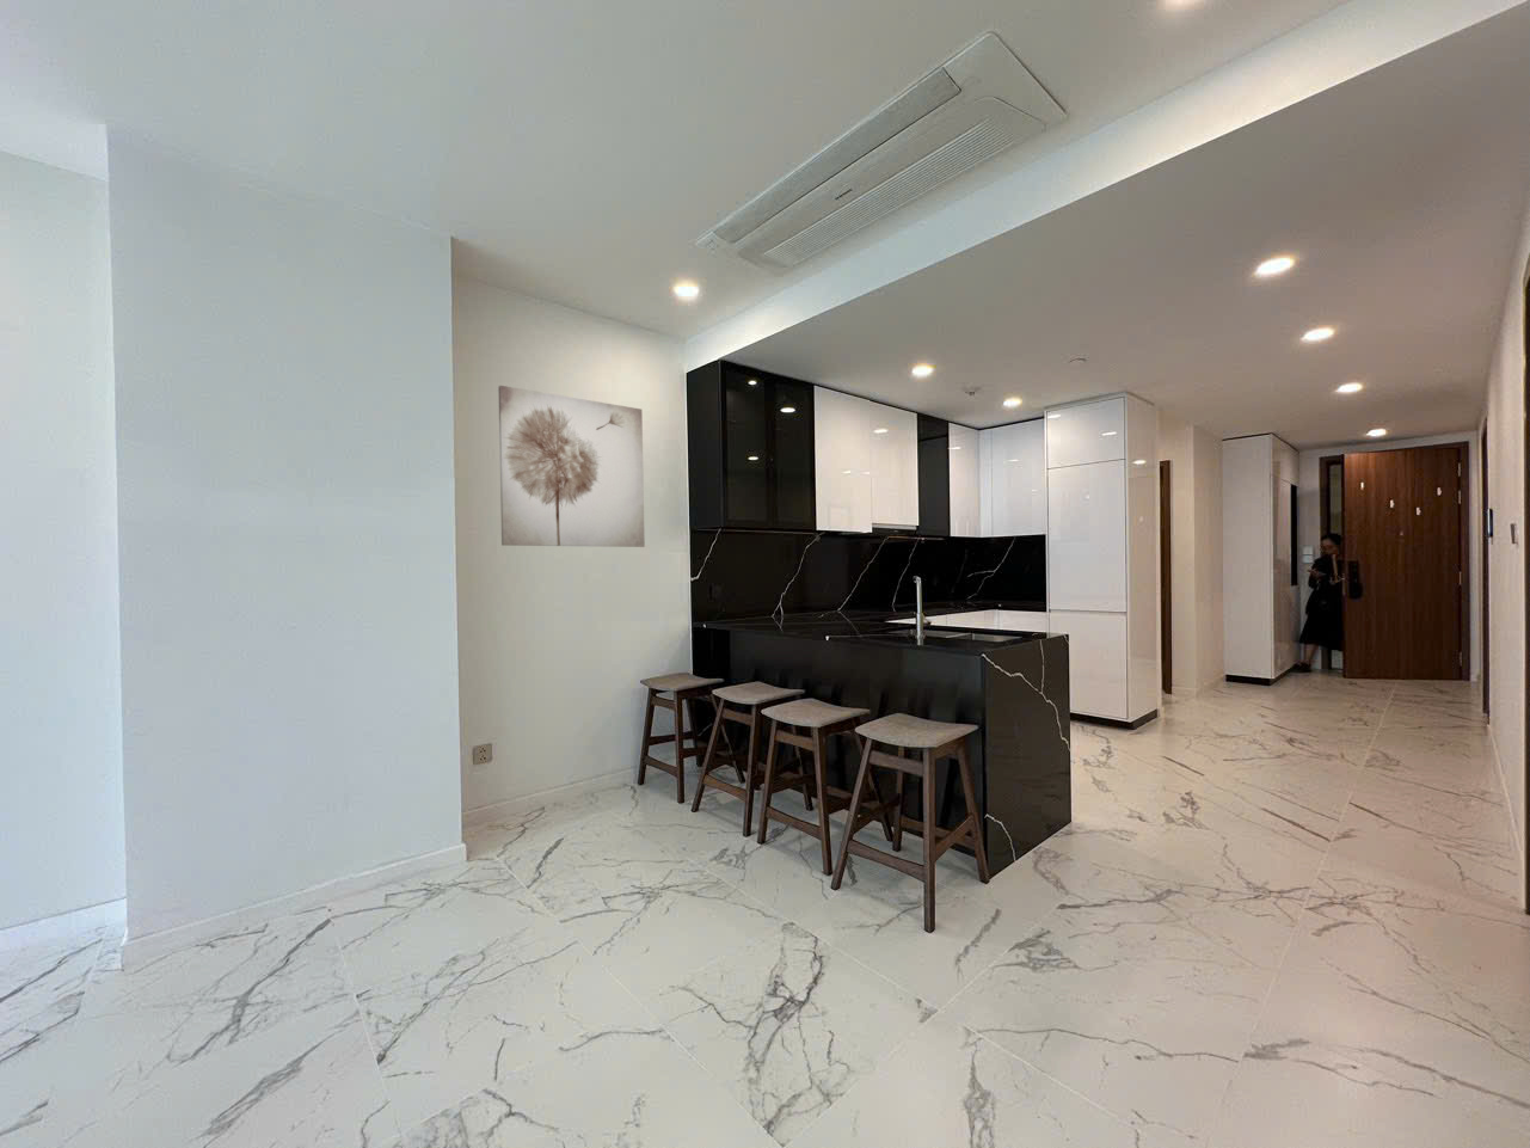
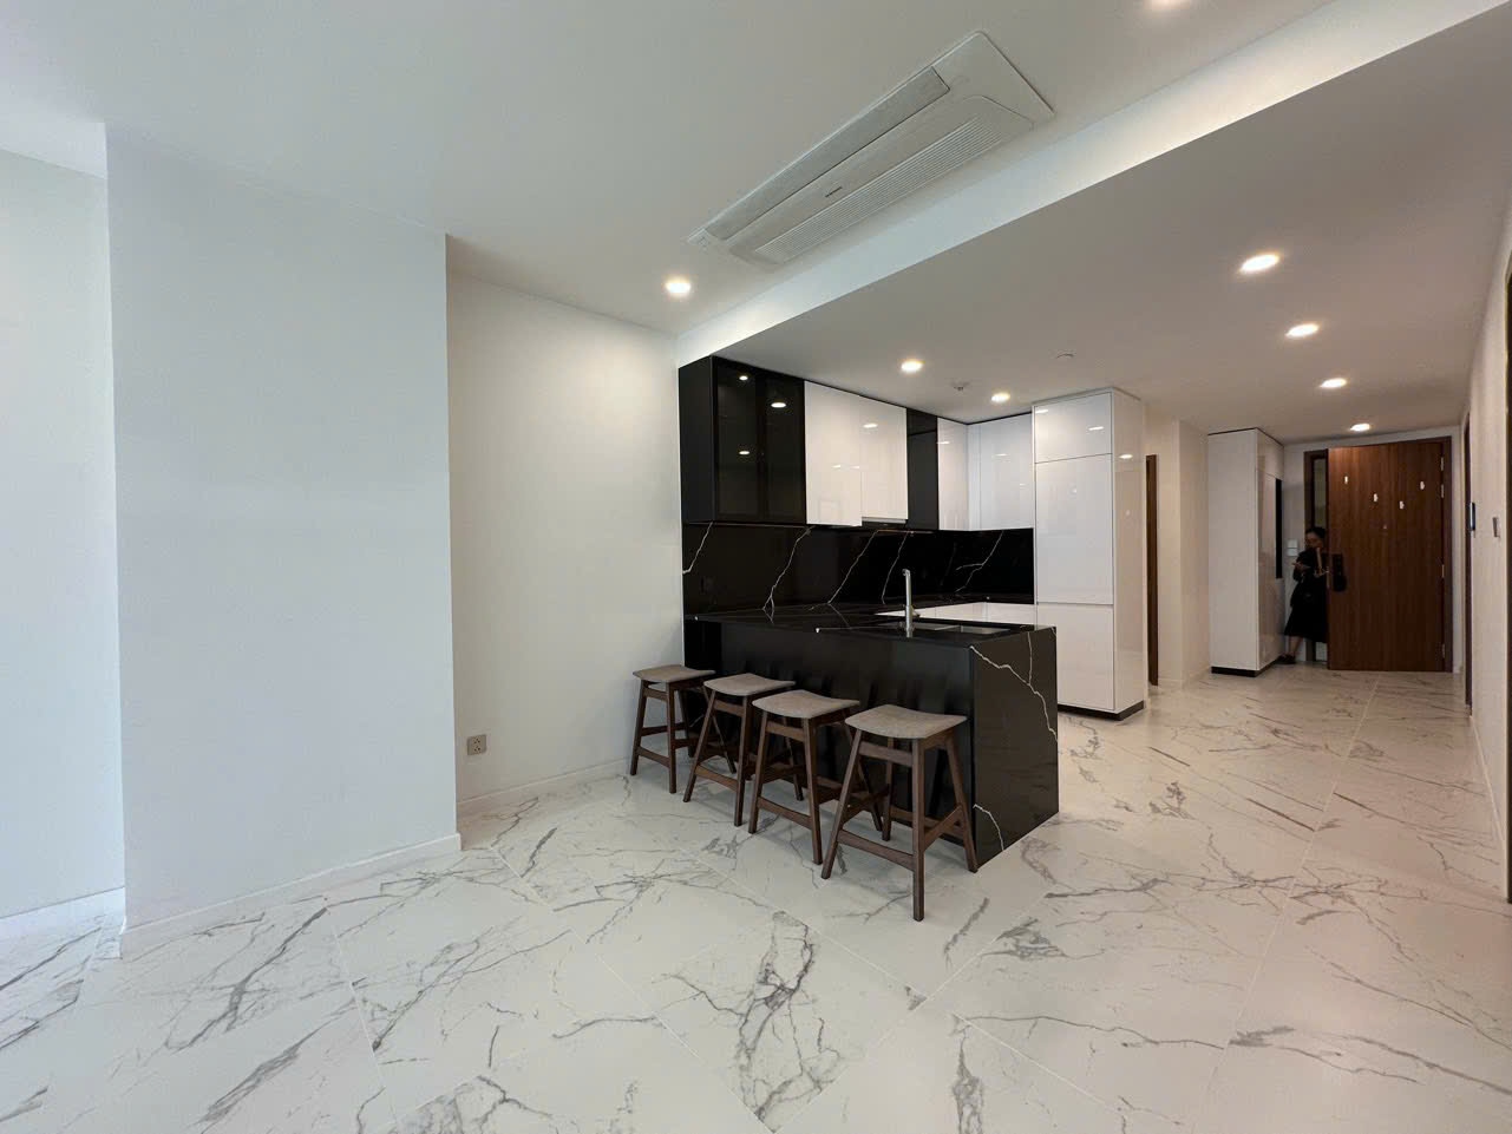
- wall art [497,385,646,549]
